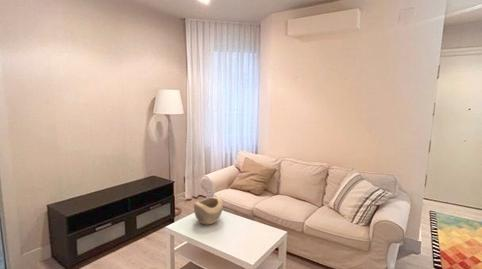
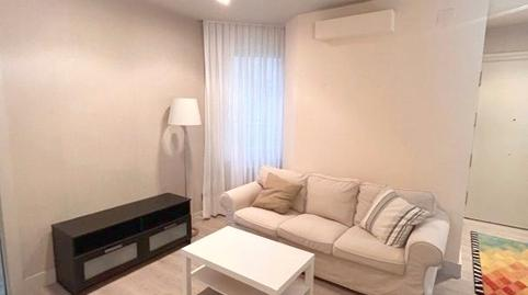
- decorative bowl [193,196,224,225]
